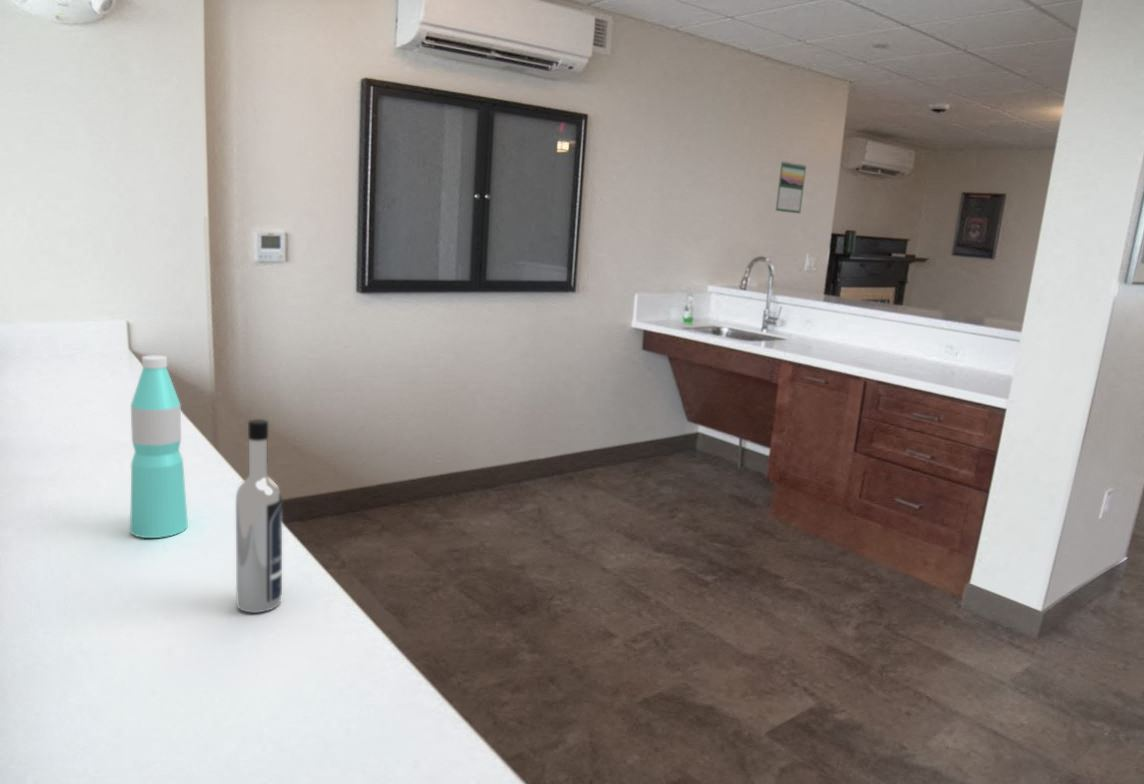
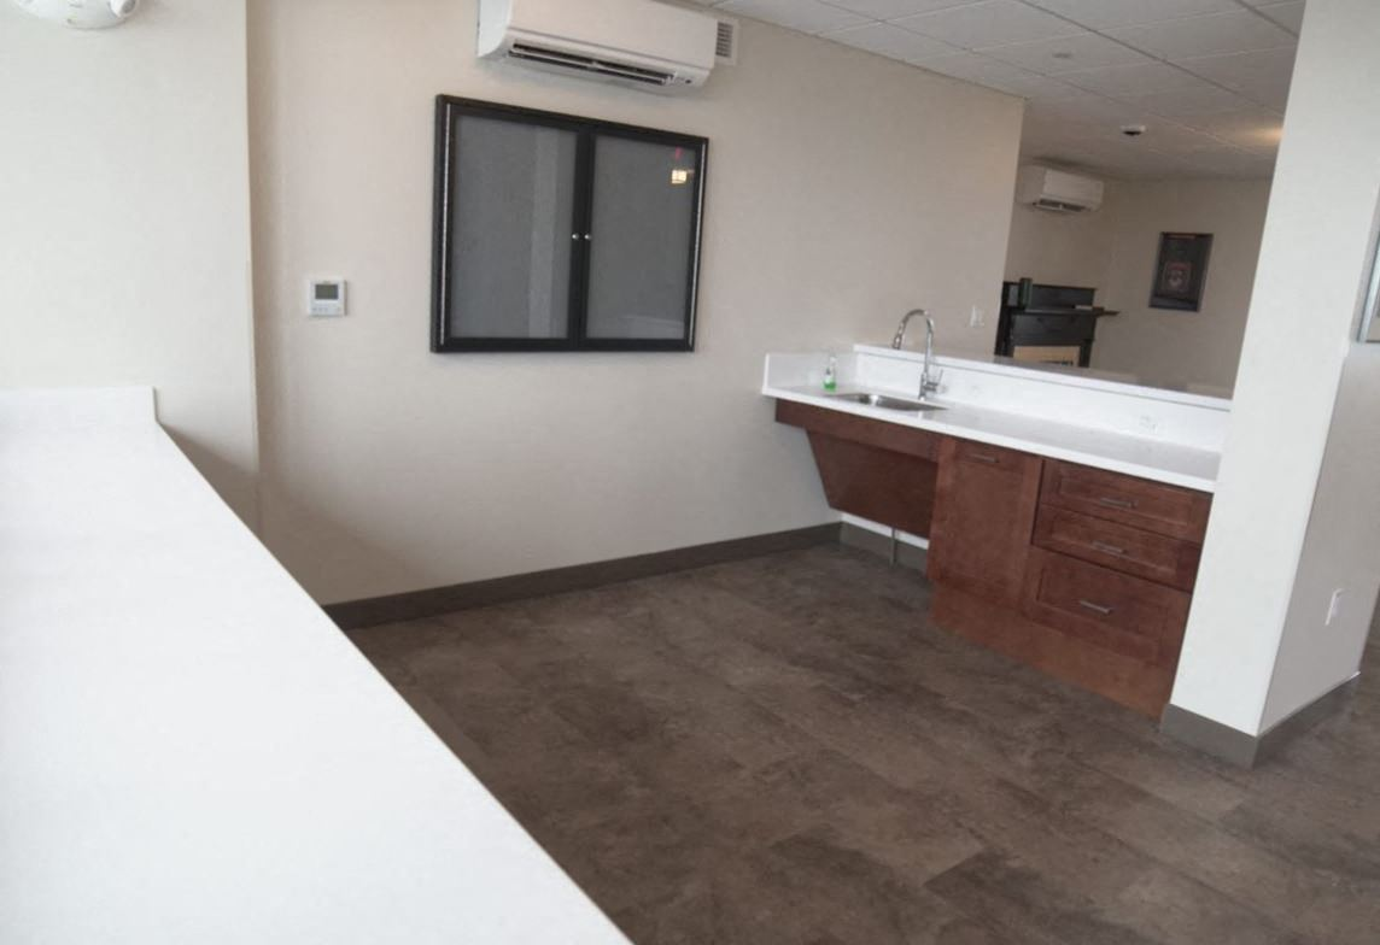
- calendar [774,160,807,214]
- water bottle [129,355,189,539]
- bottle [235,418,283,614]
